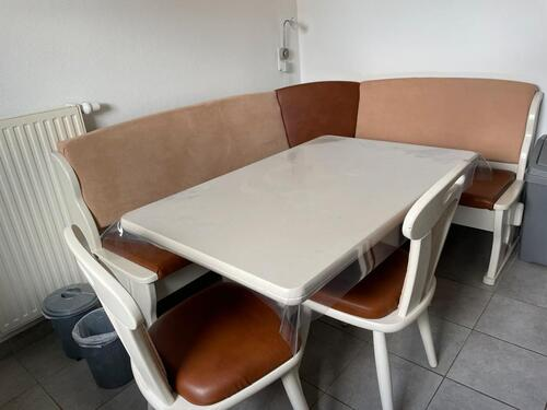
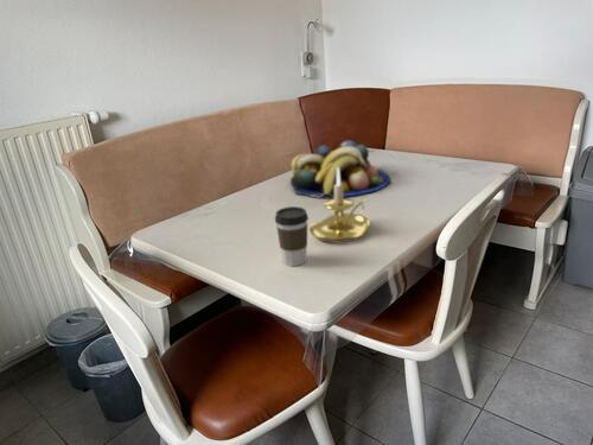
+ candle holder [308,169,371,243]
+ fruit bowl [289,139,391,199]
+ coffee cup [274,205,310,267]
